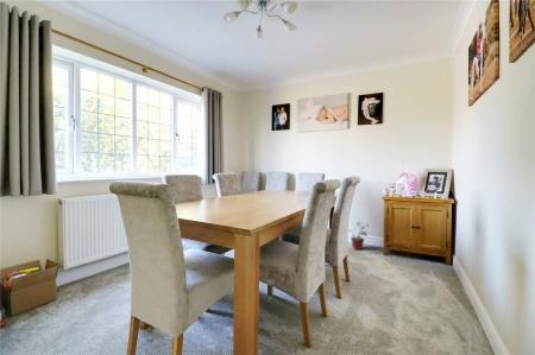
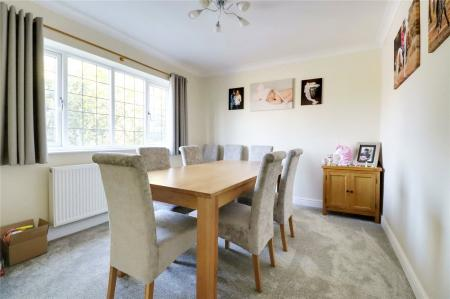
- potted plant [348,220,371,251]
